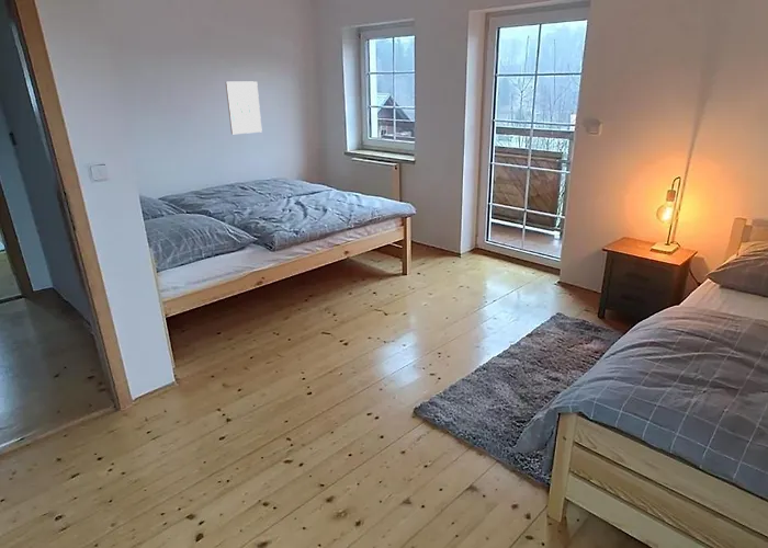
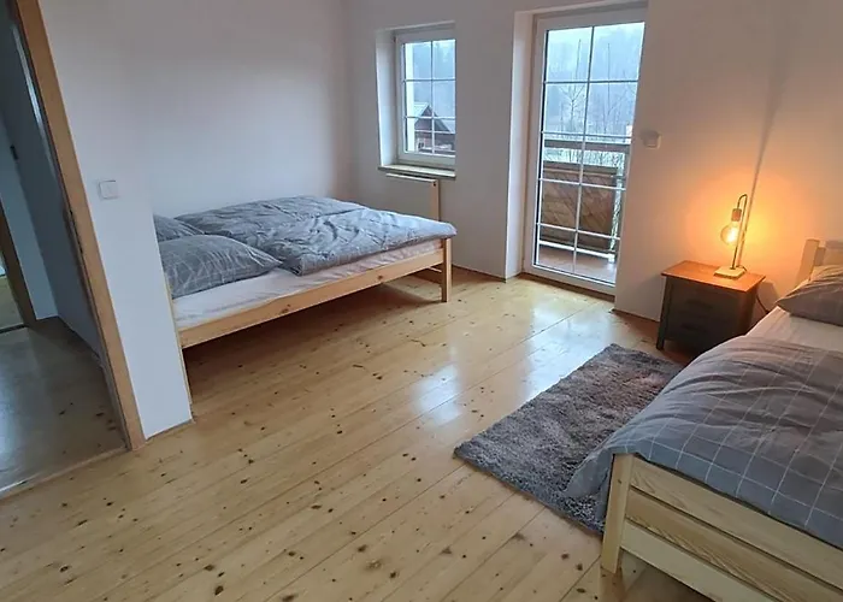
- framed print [224,80,263,135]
